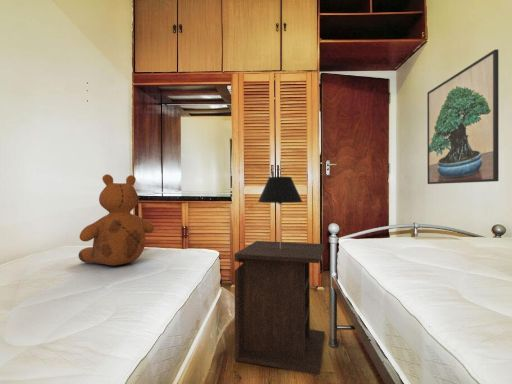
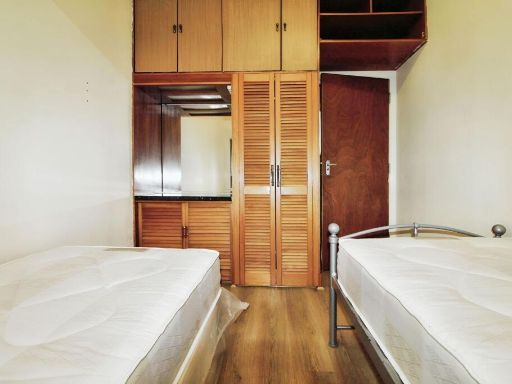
- table lamp [257,176,304,249]
- nightstand [233,240,326,376]
- teddy bear [77,173,155,267]
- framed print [426,48,500,185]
